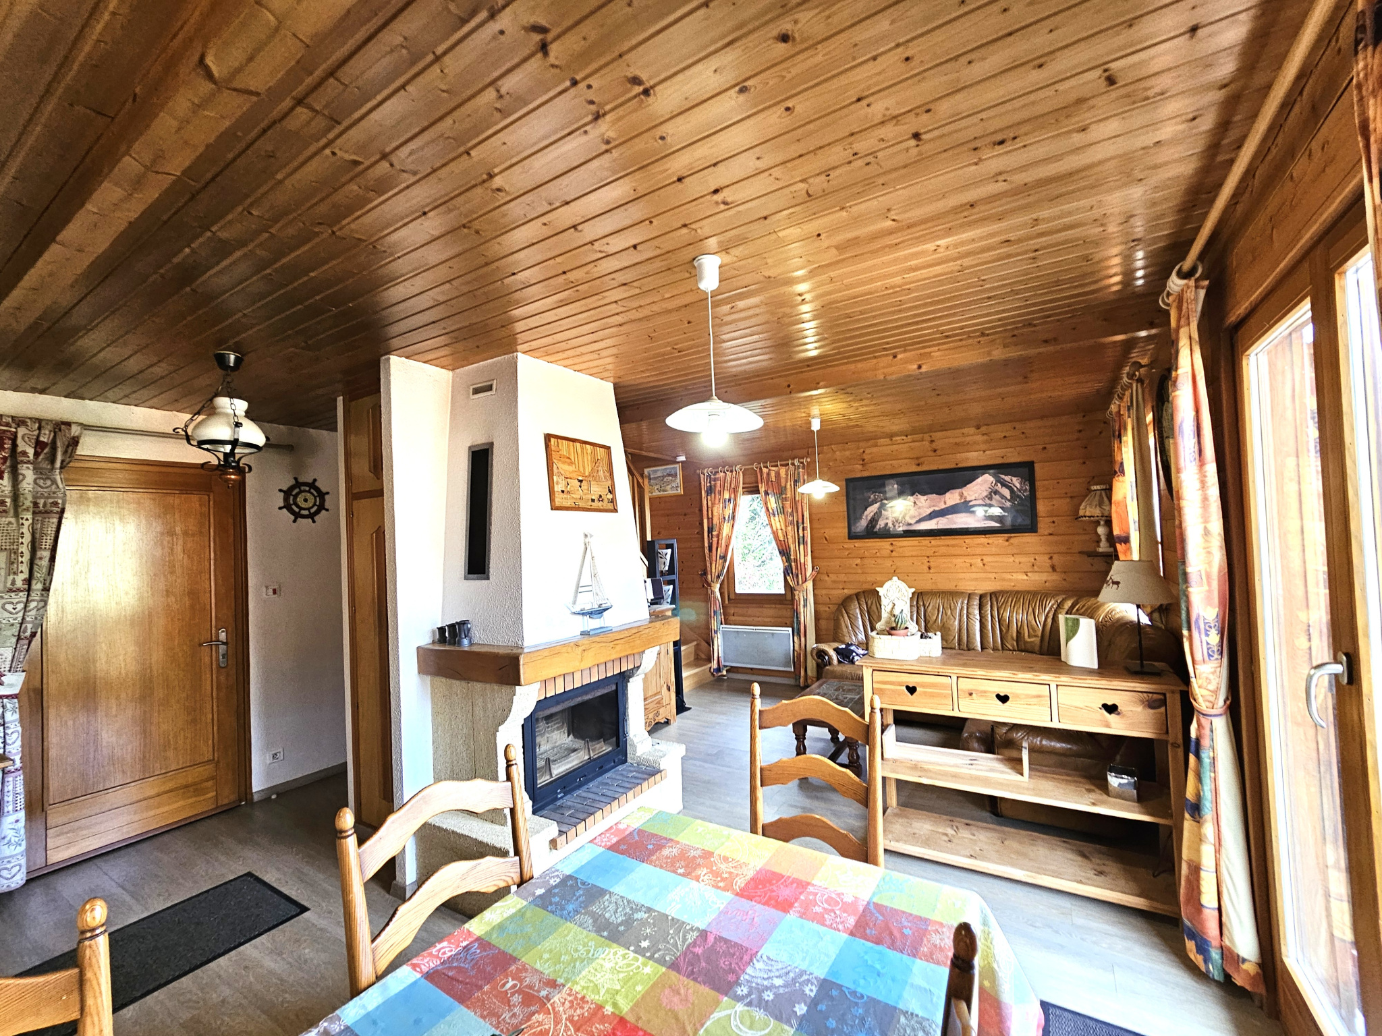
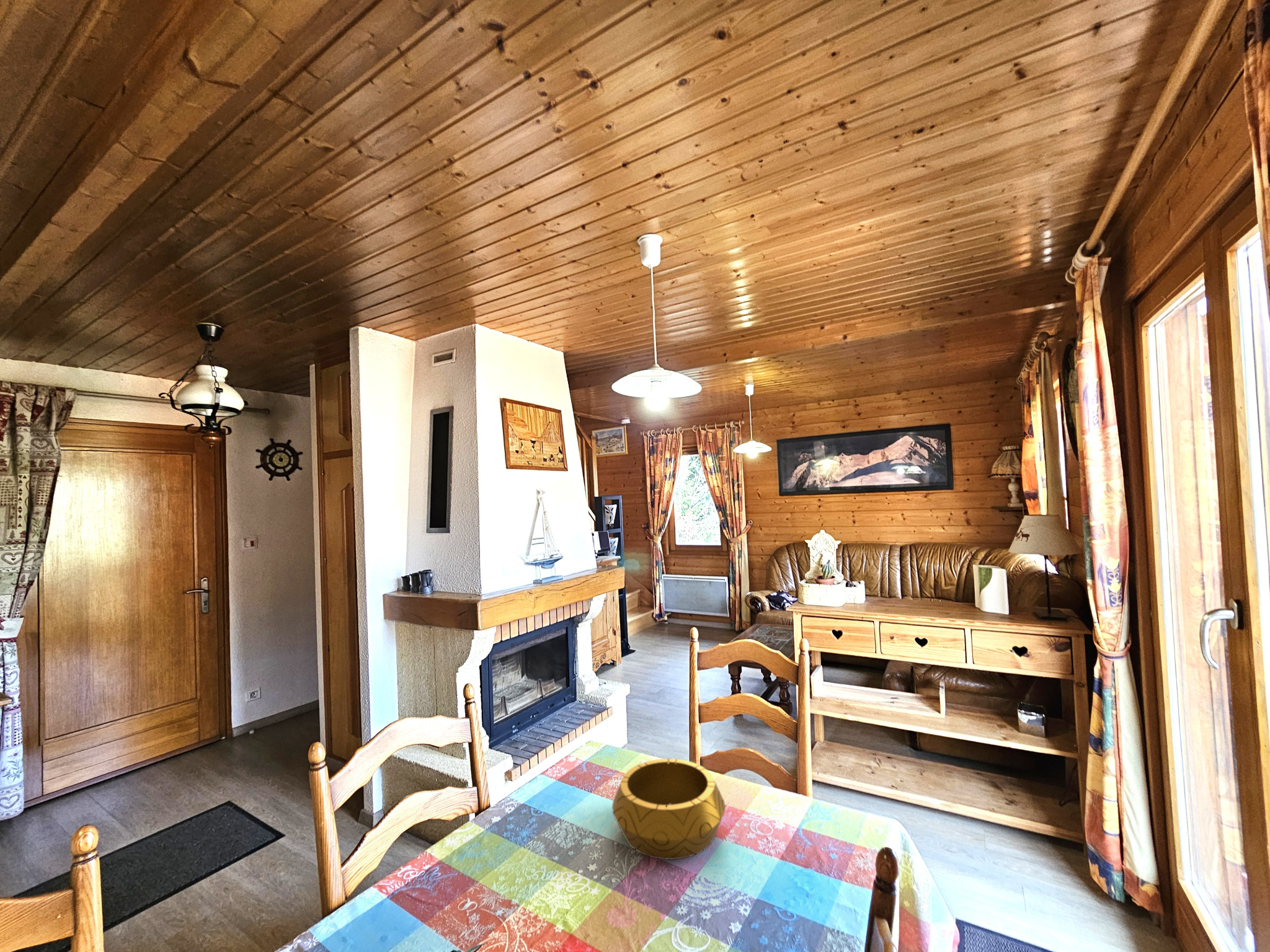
+ decorative bowl [611,758,726,860]
